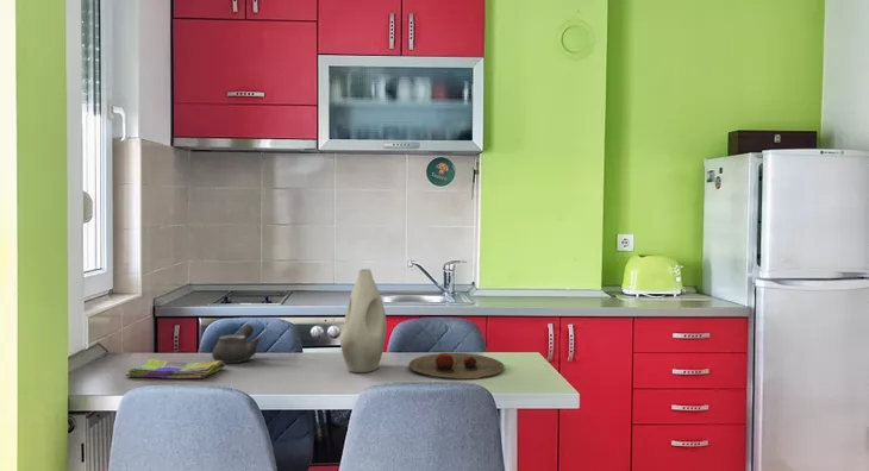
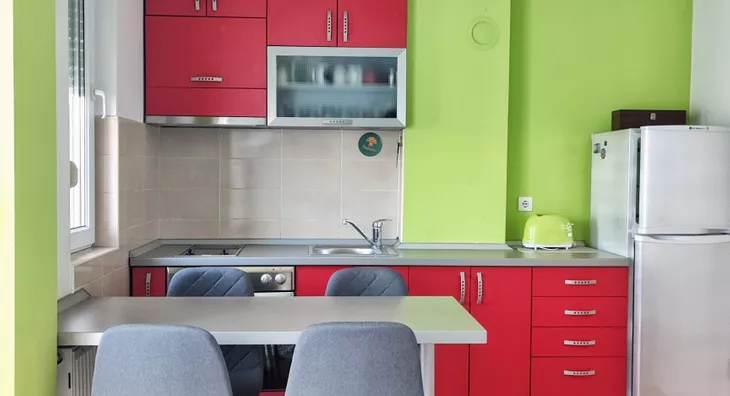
- plate [408,352,506,379]
- vase [339,268,387,373]
- teapot [211,324,263,364]
- dish towel [124,358,226,379]
